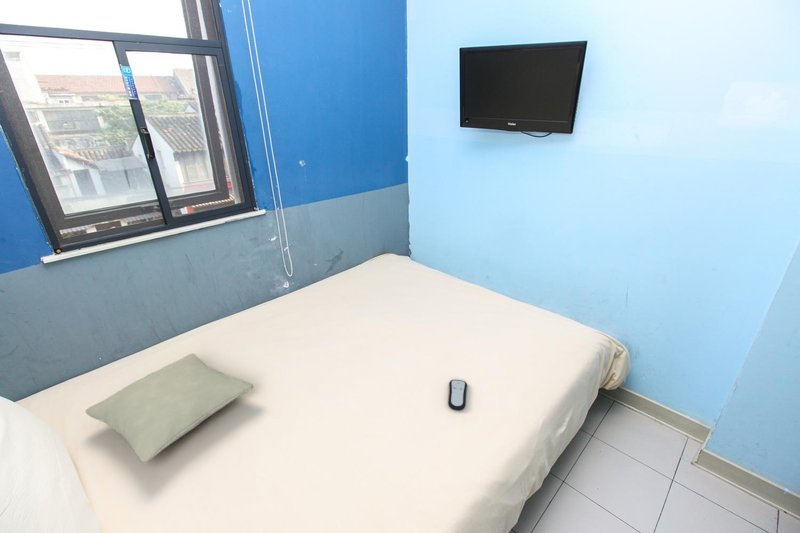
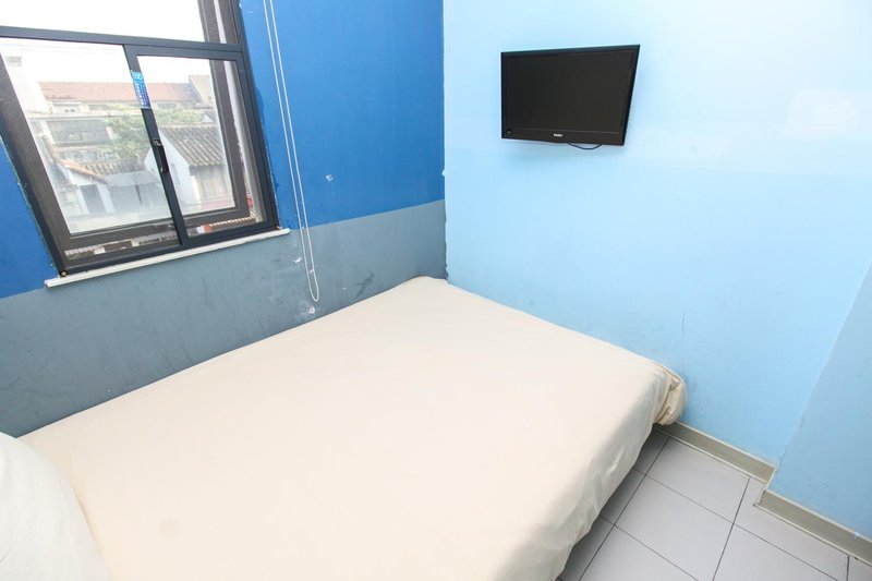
- remote control [447,379,468,411]
- pillow [85,353,255,464]
